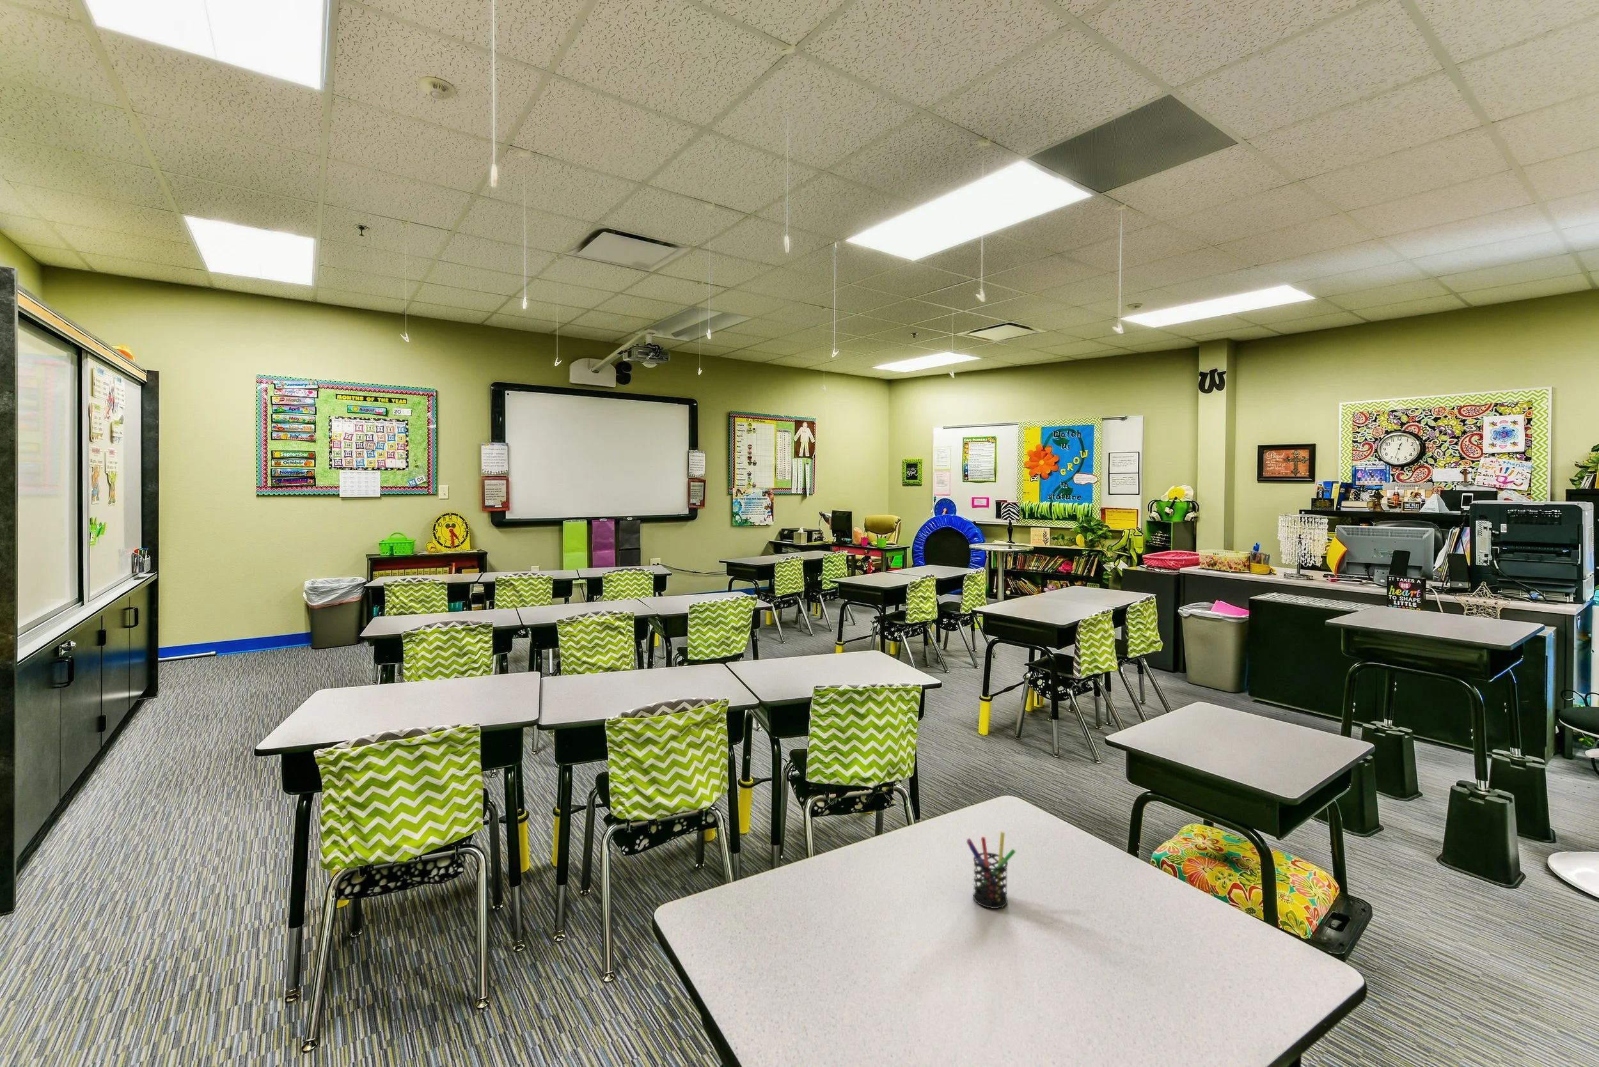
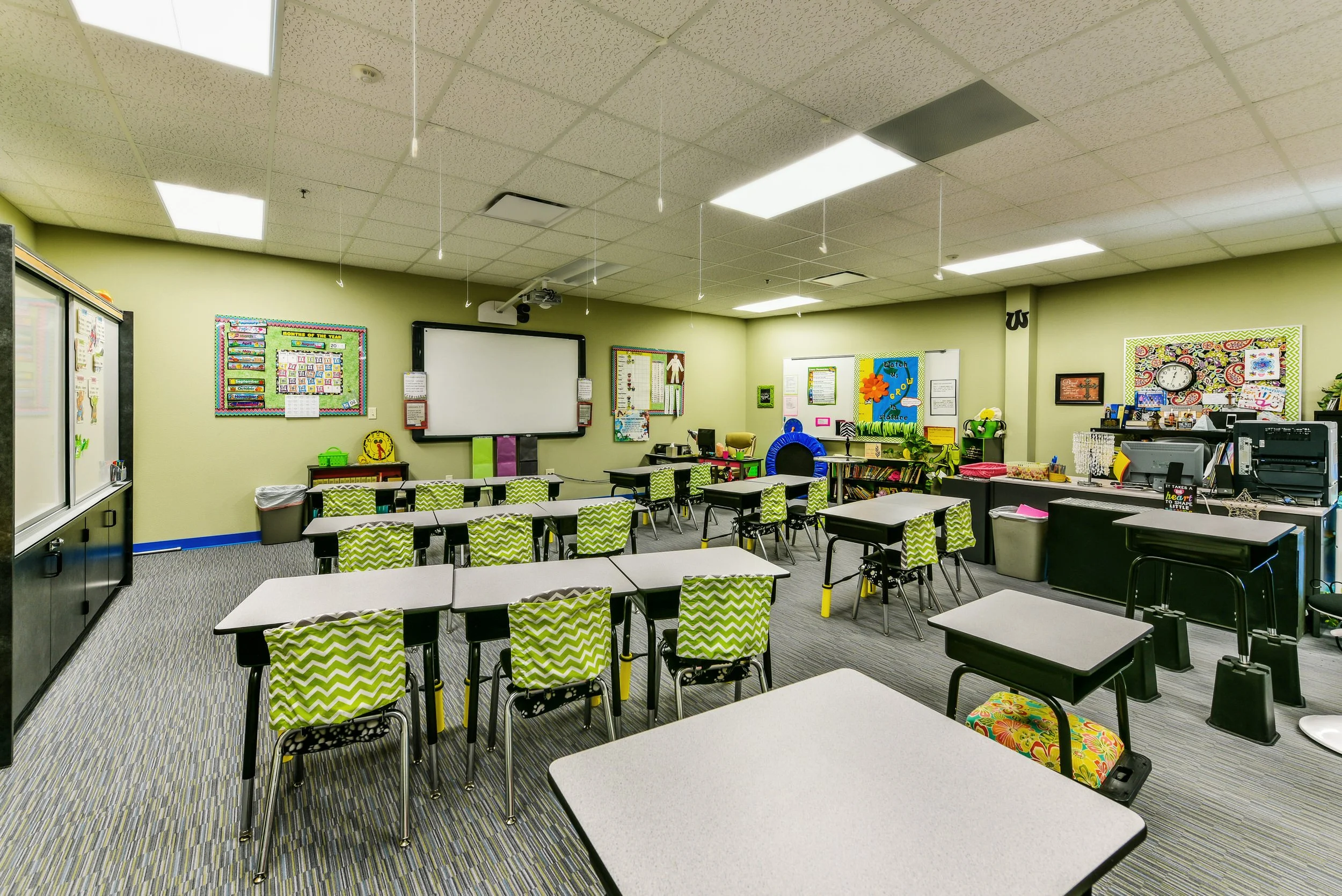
- pen holder [966,831,1016,909]
